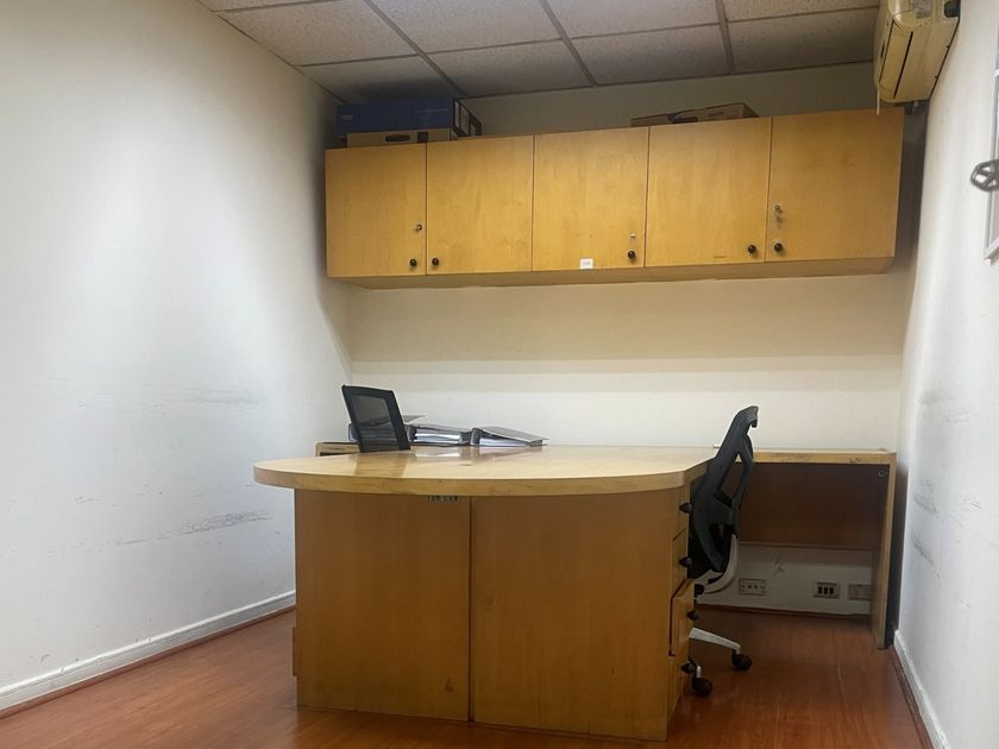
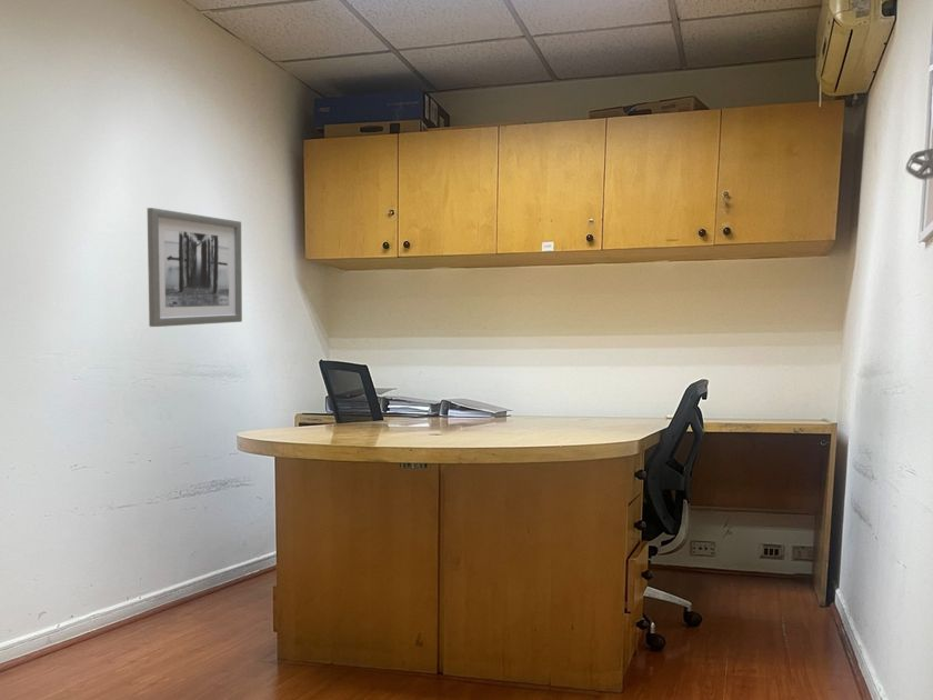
+ wall art [147,207,243,328]
